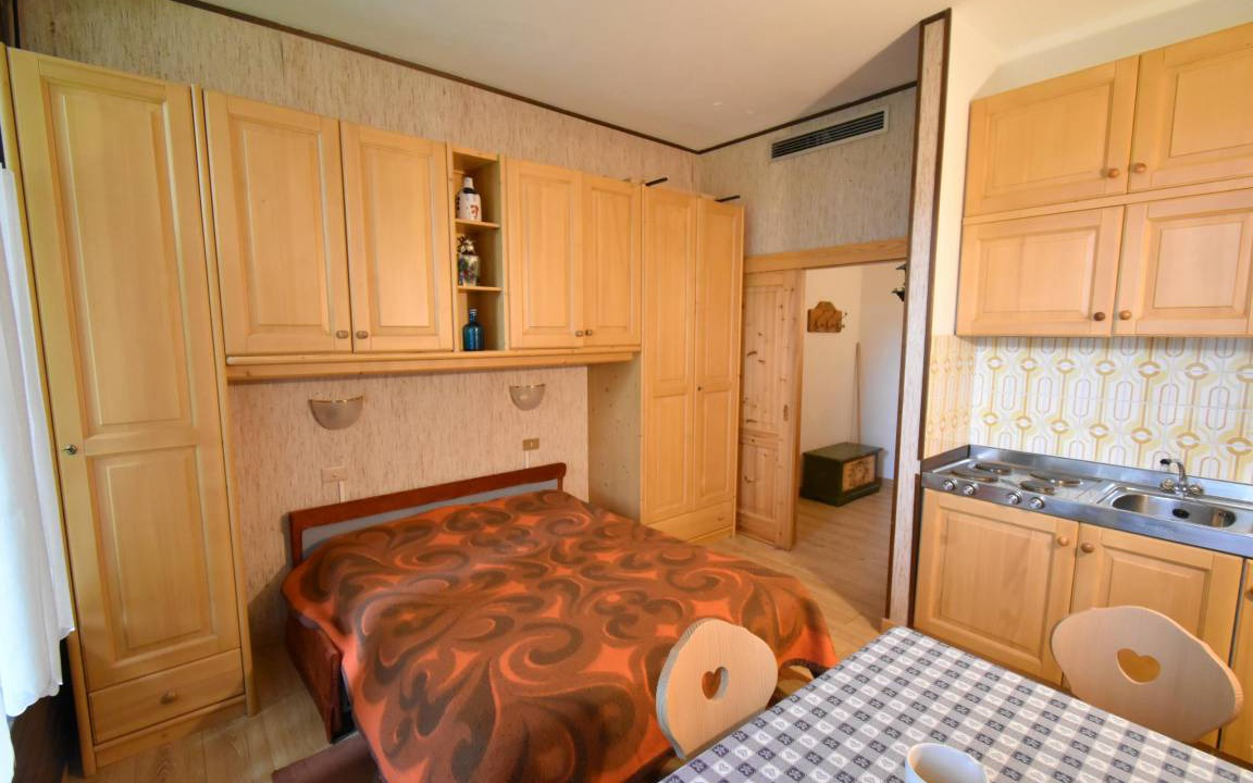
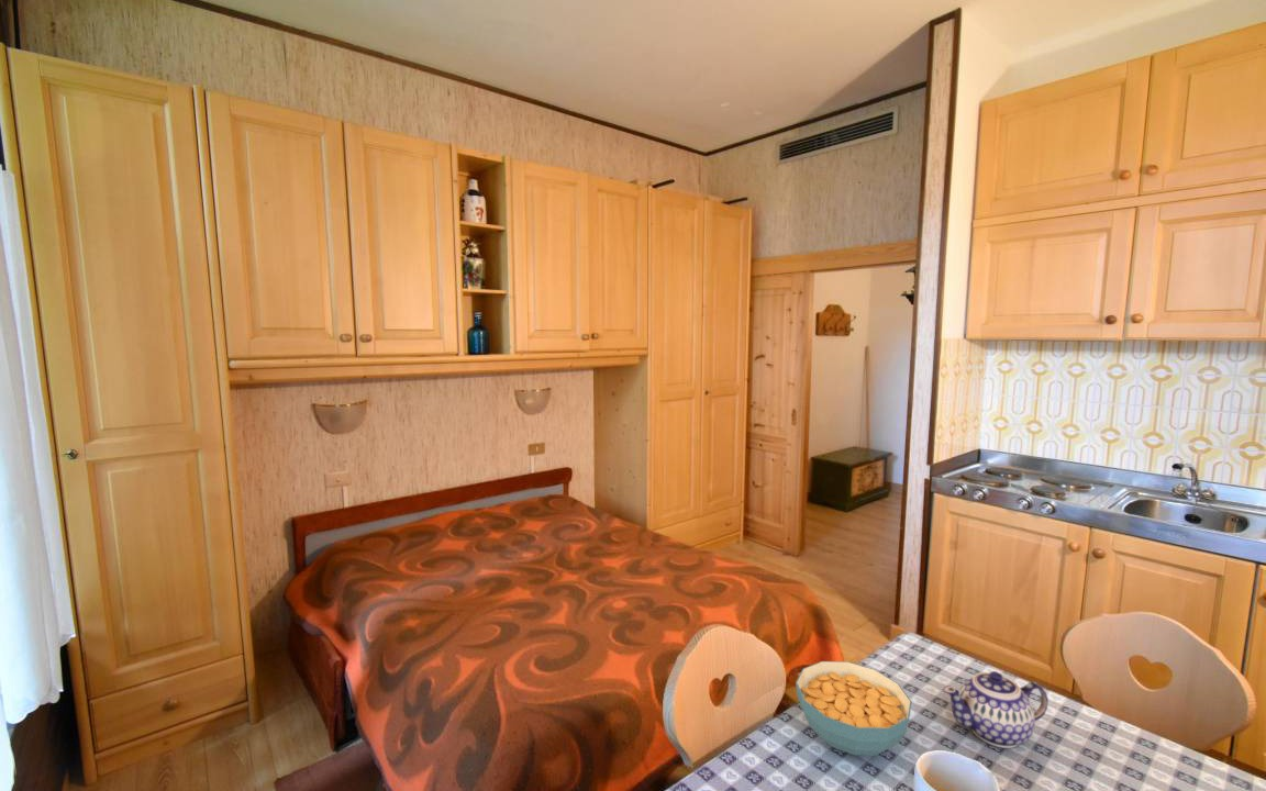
+ teapot [942,670,1050,749]
+ cereal bowl [795,660,913,757]
